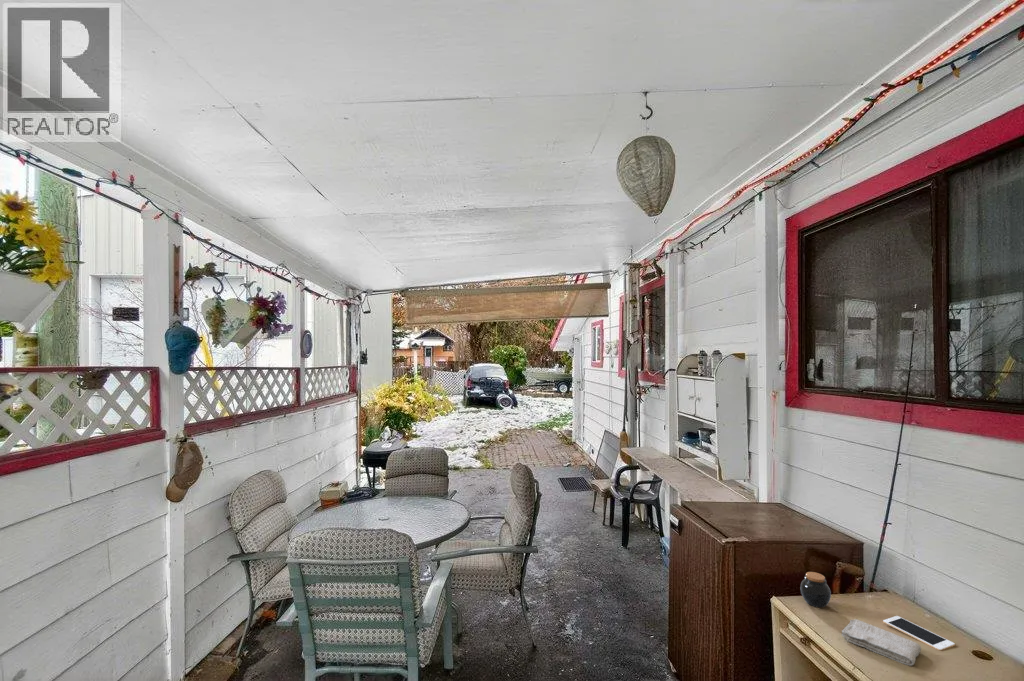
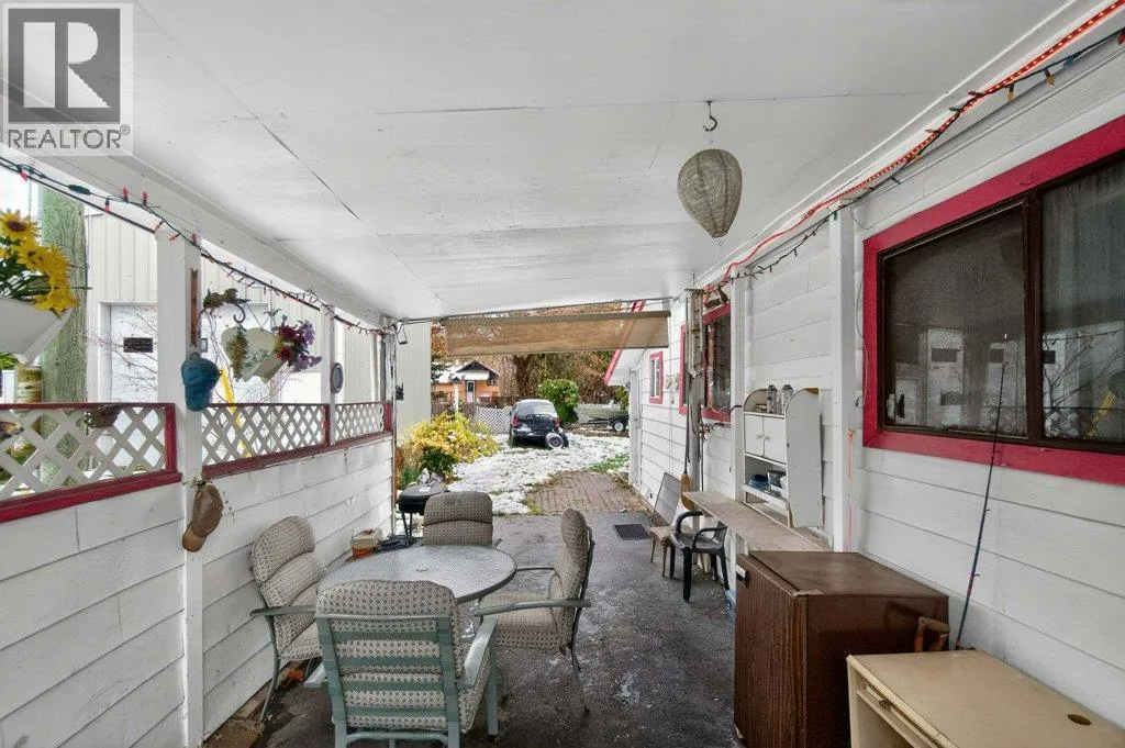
- washcloth [841,618,922,667]
- cell phone [882,615,956,651]
- jar [799,571,832,608]
